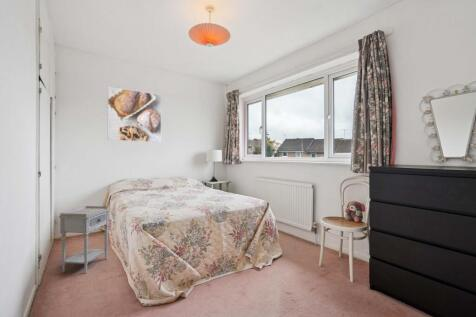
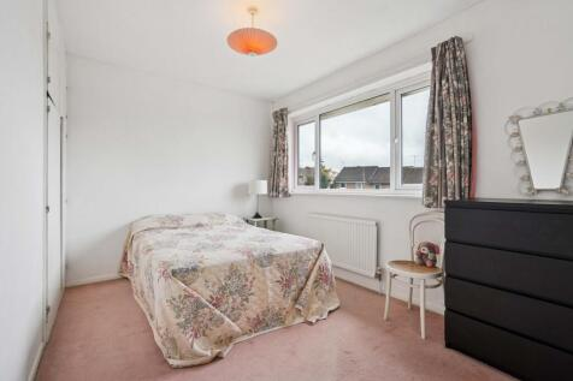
- nightstand [58,205,112,274]
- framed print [107,86,162,143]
